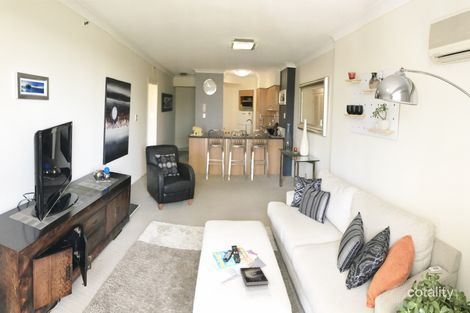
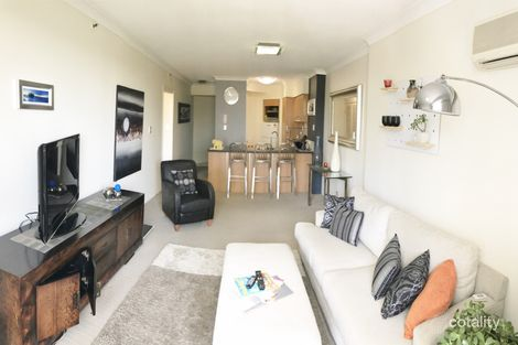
- book [239,266,269,286]
